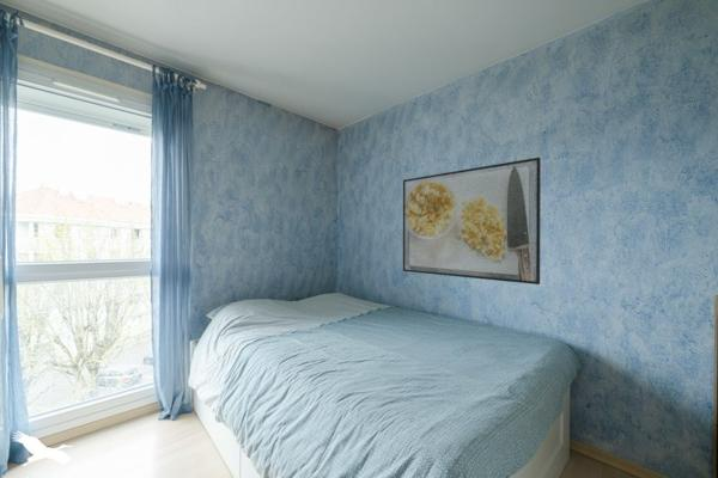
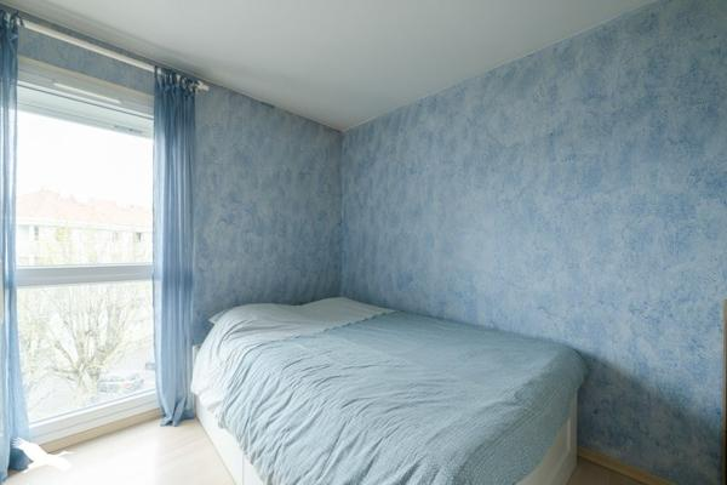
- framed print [402,157,542,286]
